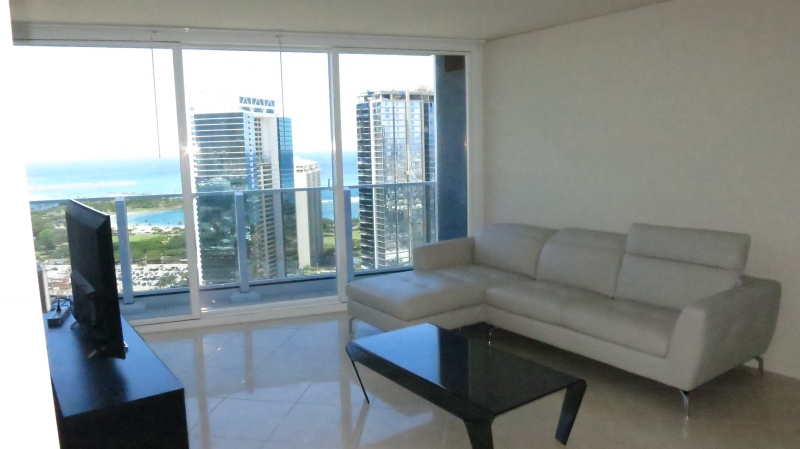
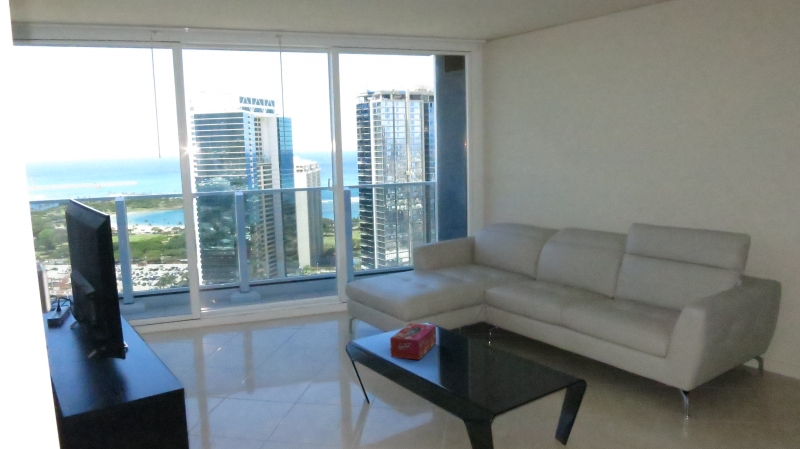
+ tissue box [389,322,437,361]
